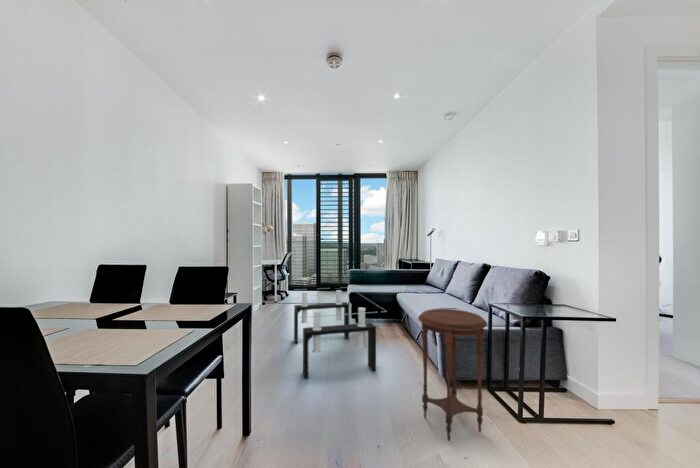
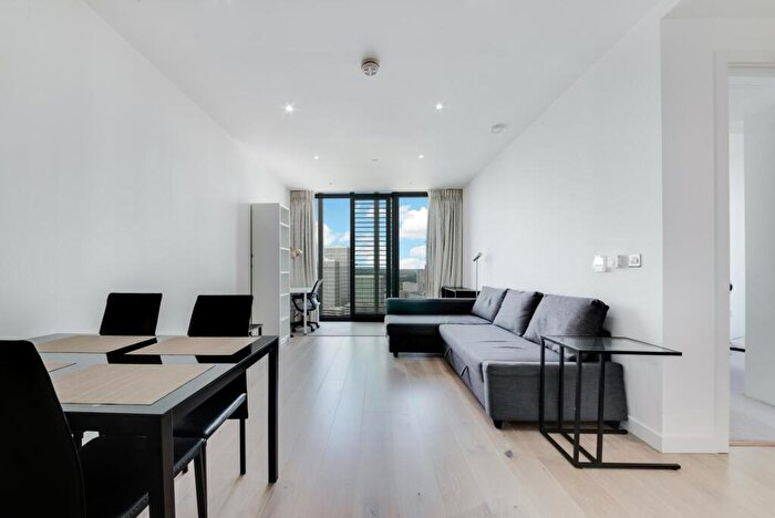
- side table [417,308,488,442]
- coffee table [289,286,388,380]
